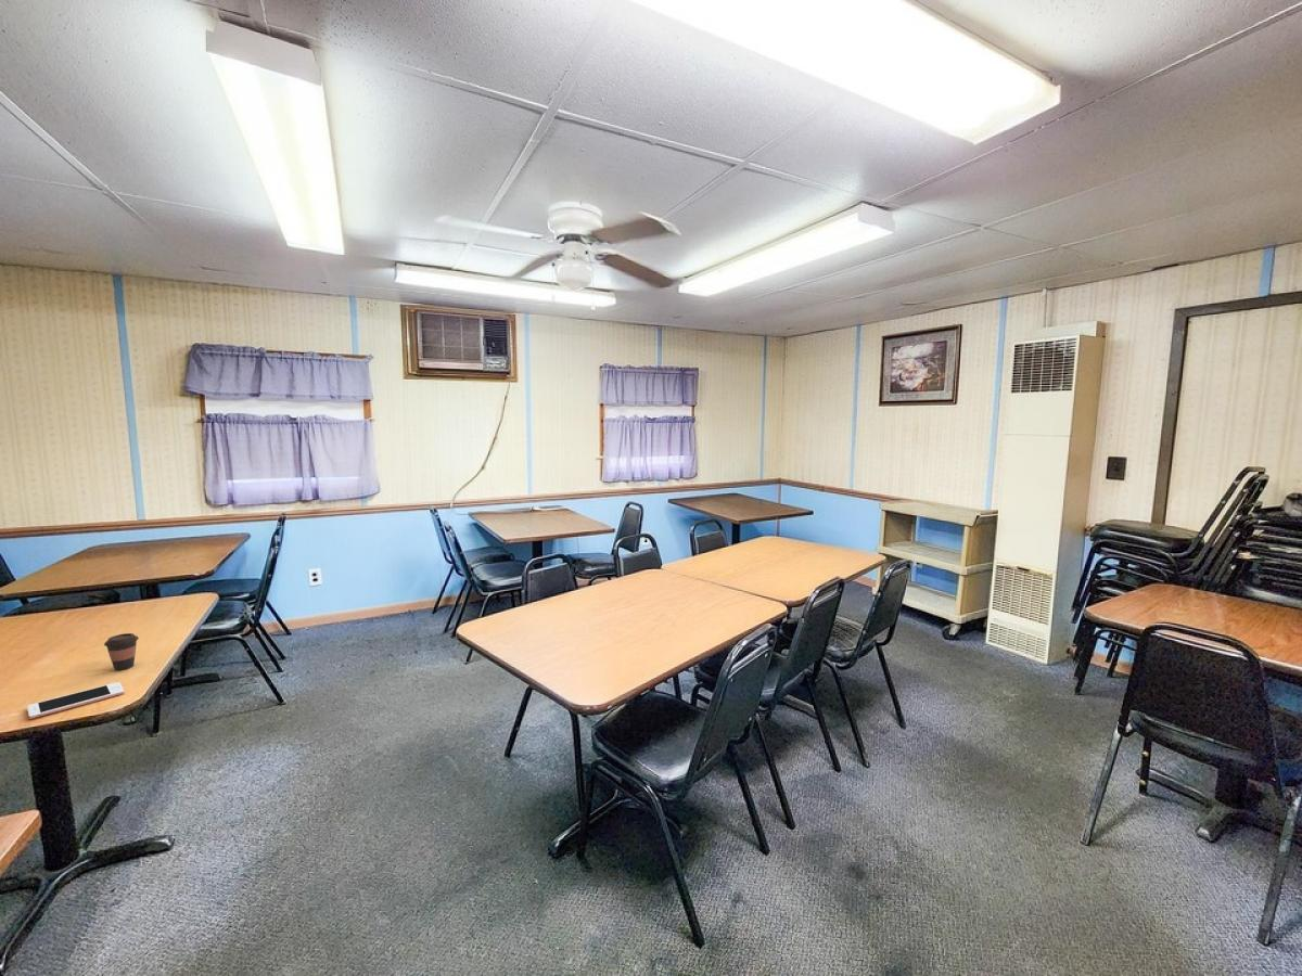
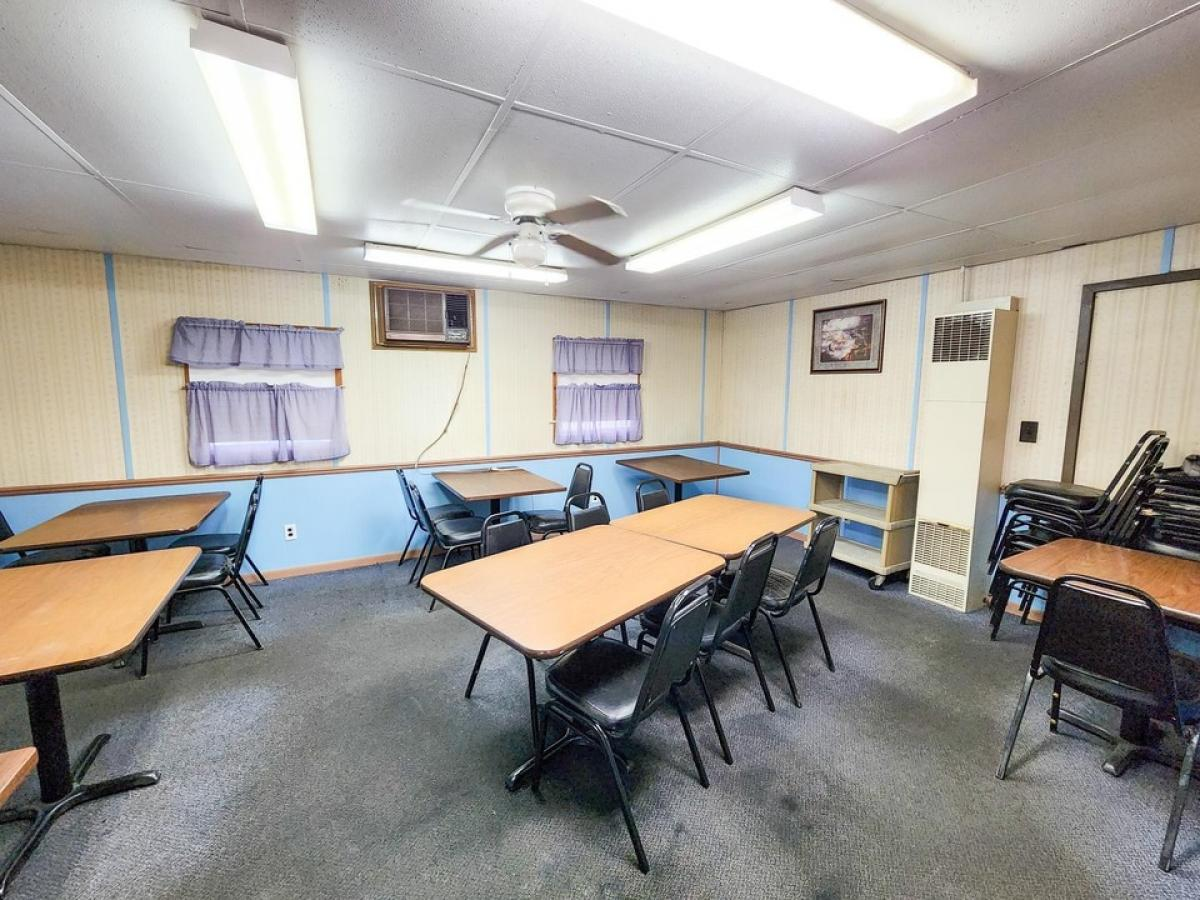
- coffee cup [103,632,140,671]
- cell phone [26,681,126,720]
